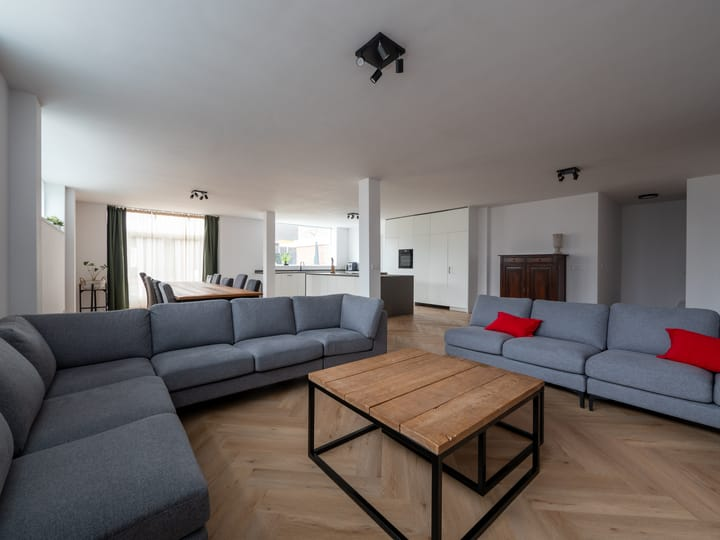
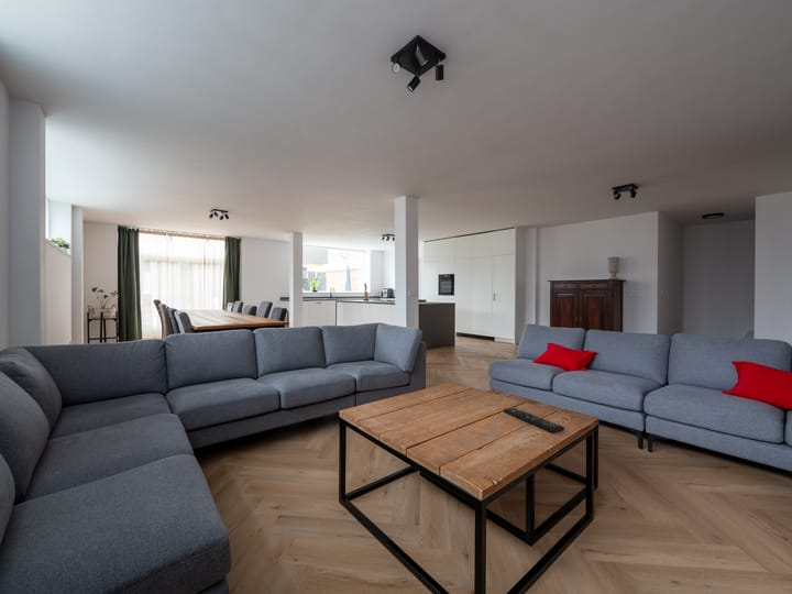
+ remote control [503,407,565,433]
